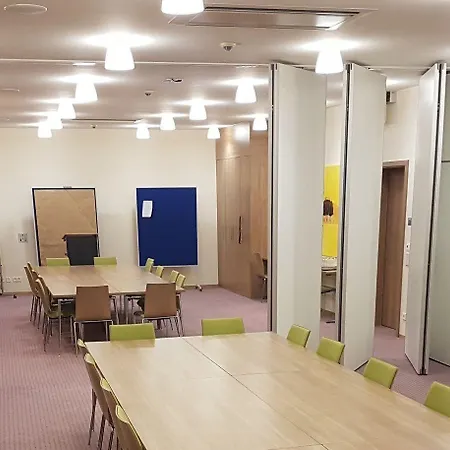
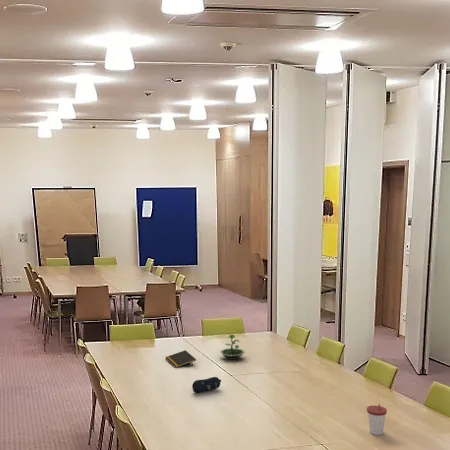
+ terrarium [219,332,246,361]
+ notepad [164,349,197,369]
+ pencil case [191,376,222,394]
+ cup [366,403,388,436]
